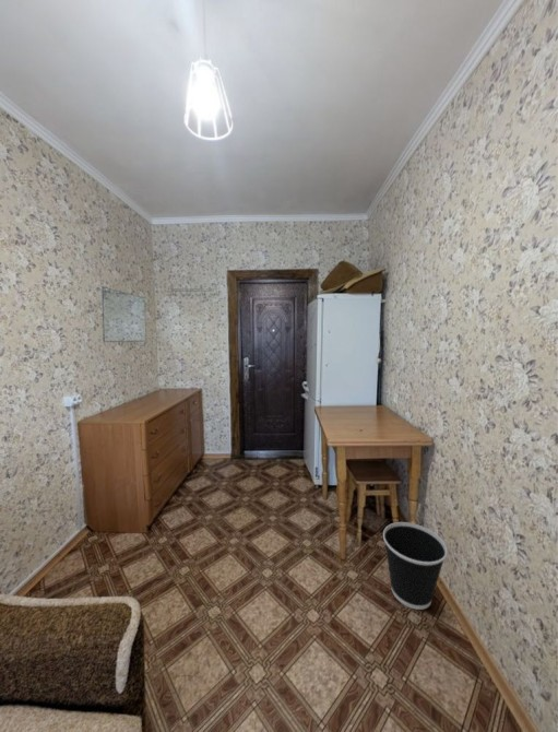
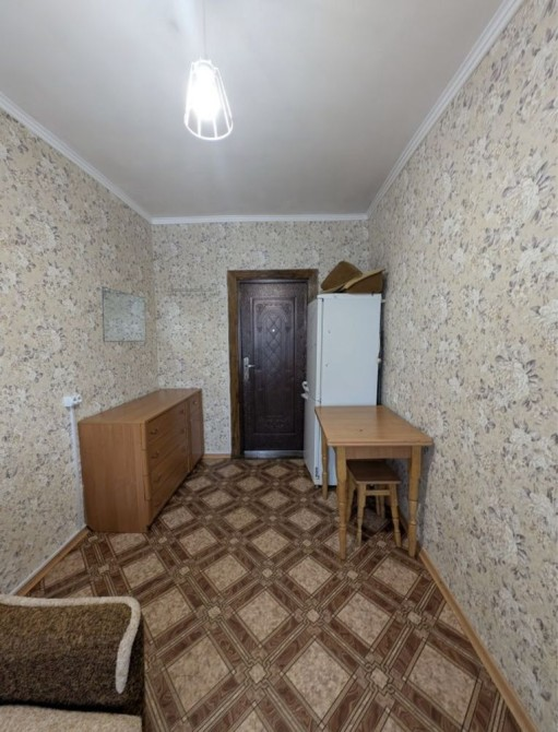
- wastebasket [382,521,448,611]
